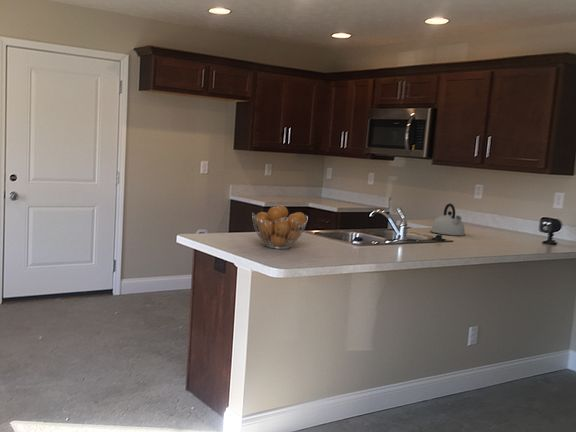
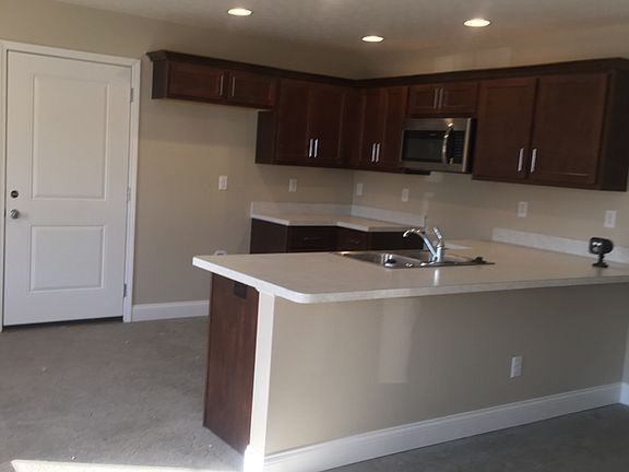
- kettle [429,202,466,236]
- fruit basket [251,205,309,250]
